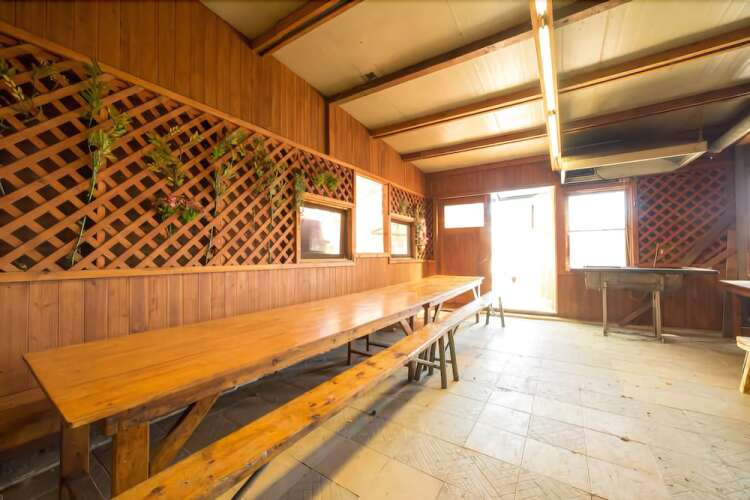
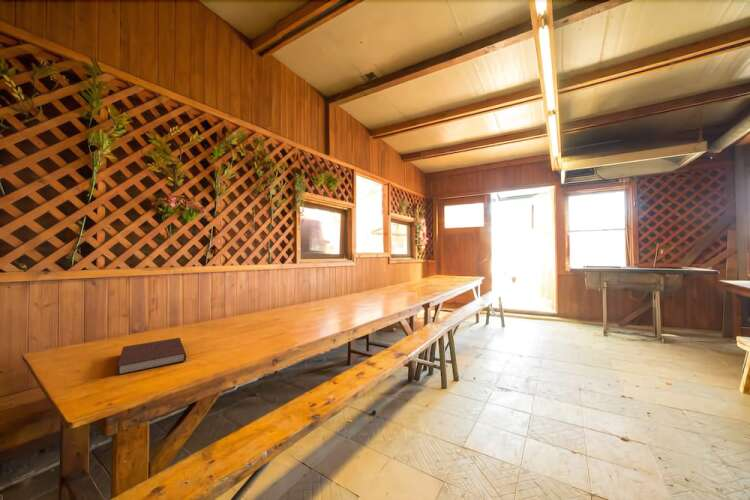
+ notebook [117,337,187,376]
